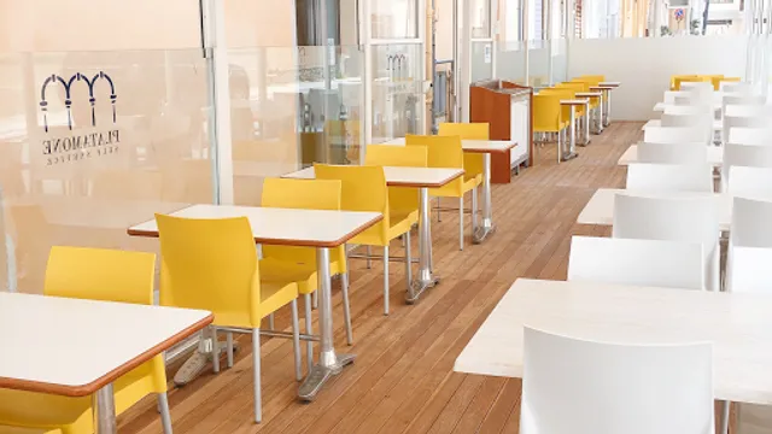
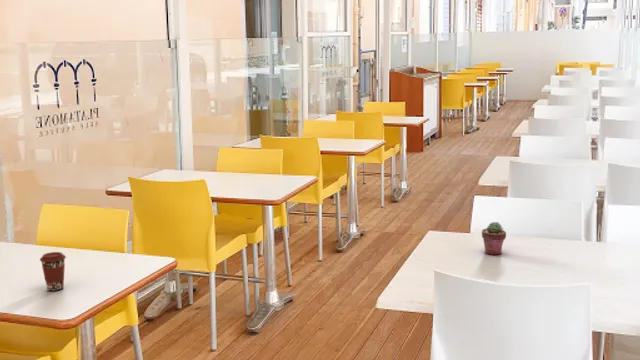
+ coffee cup [39,251,67,292]
+ potted succulent [481,221,507,256]
